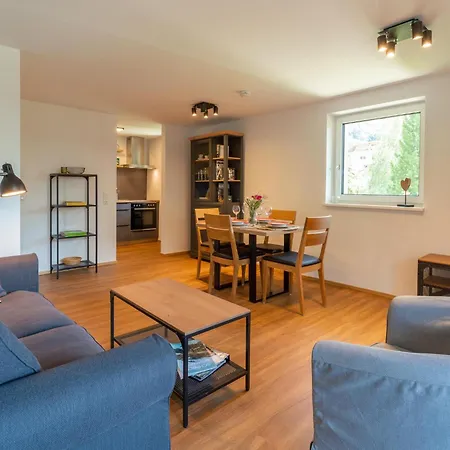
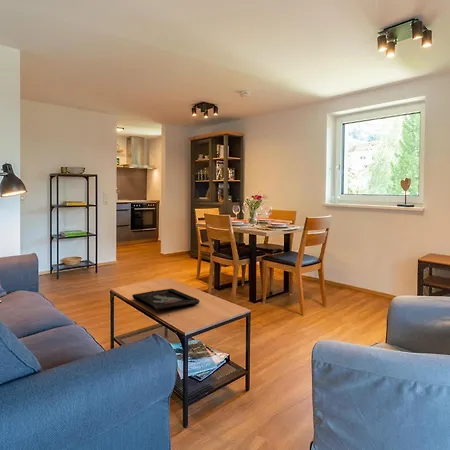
+ decorative tray [131,288,201,311]
